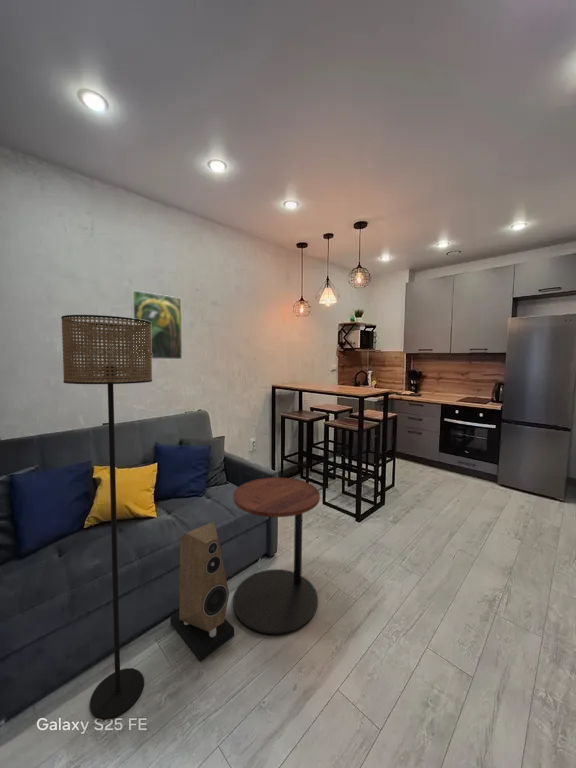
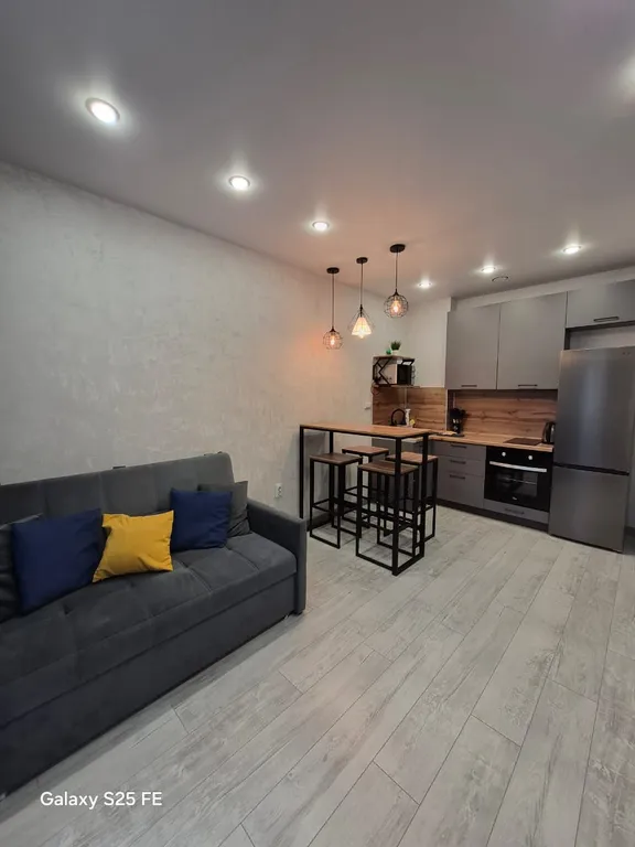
- speaker [169,521,235,661]
- side table [232,476,321,635]
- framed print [130,289,183,360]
- floor lamp [60,314,153,720]
